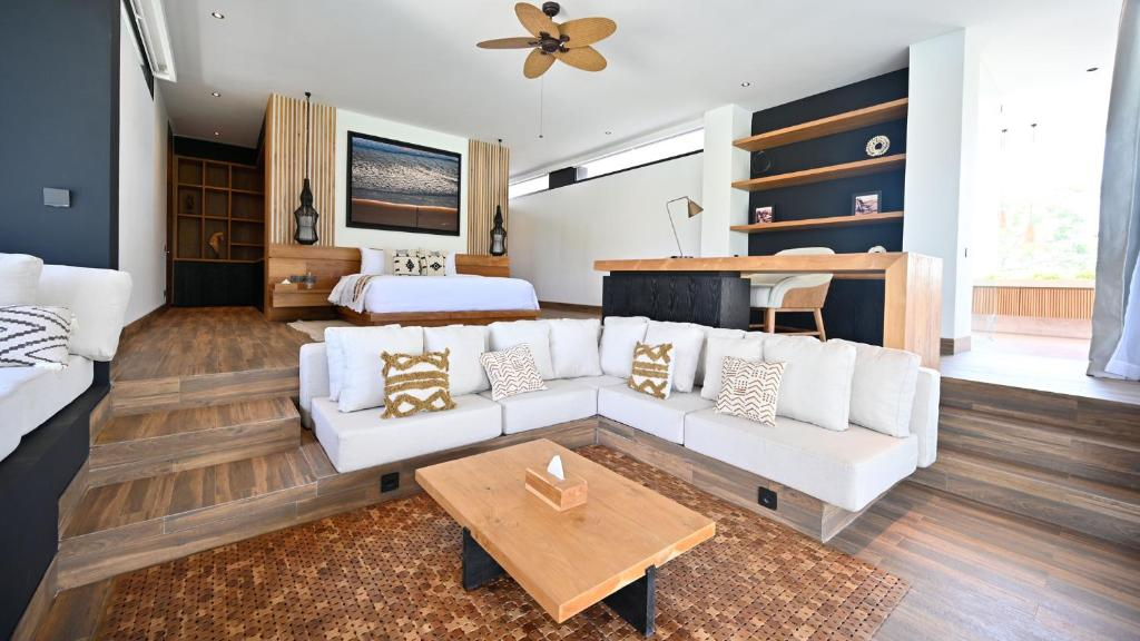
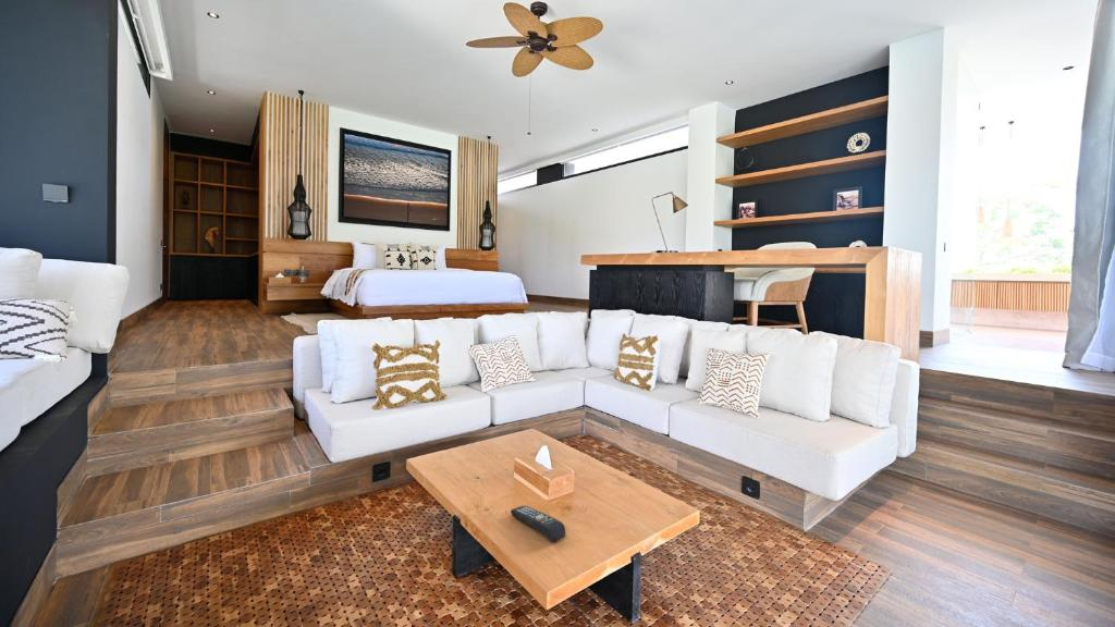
+ remote control [510,505,566,542]
